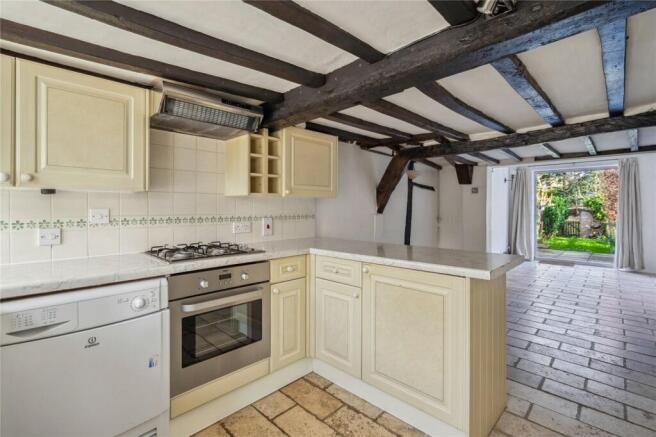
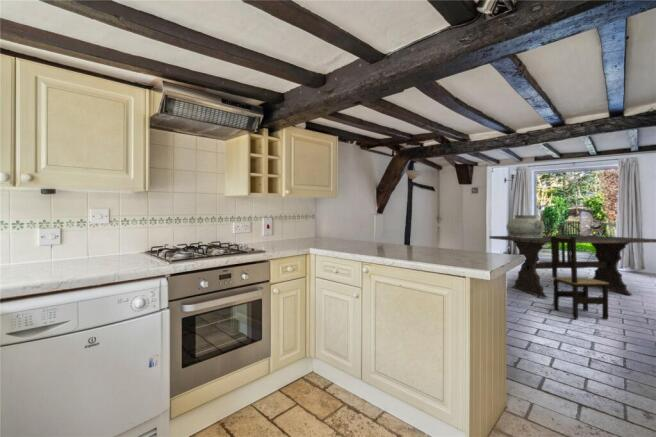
+ dining table [488,234,656,299]
+ vessel [505,214,546,238]
+ dining chair [550,235,609,320]
